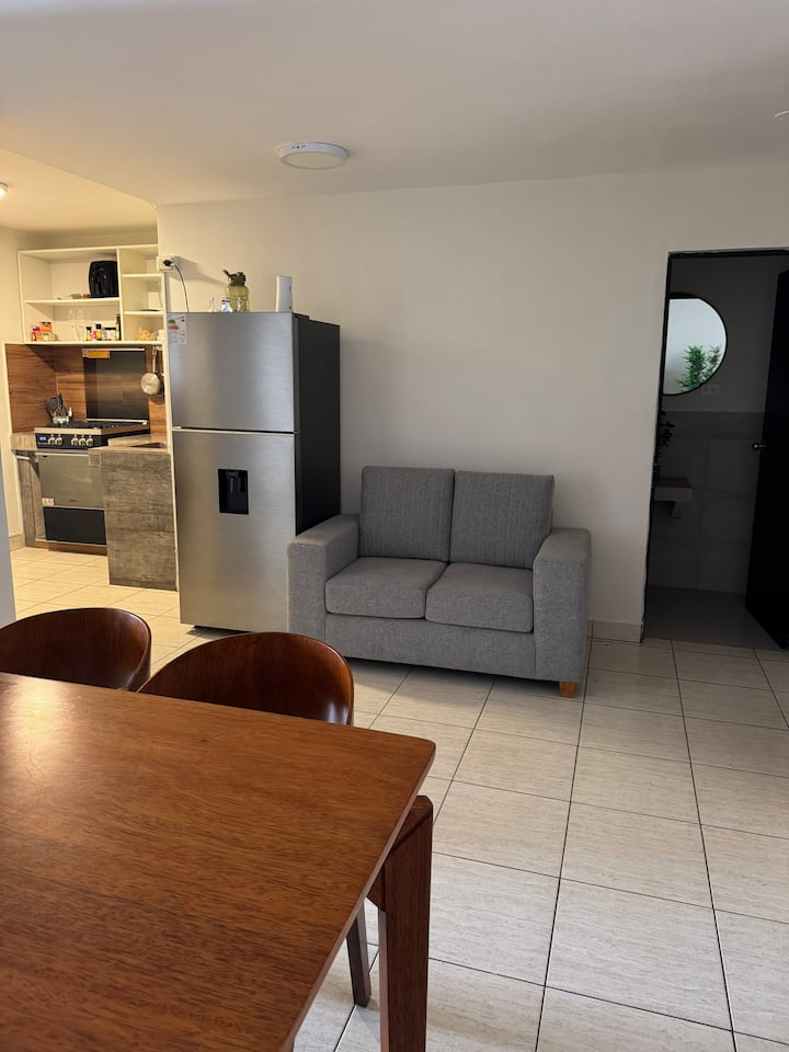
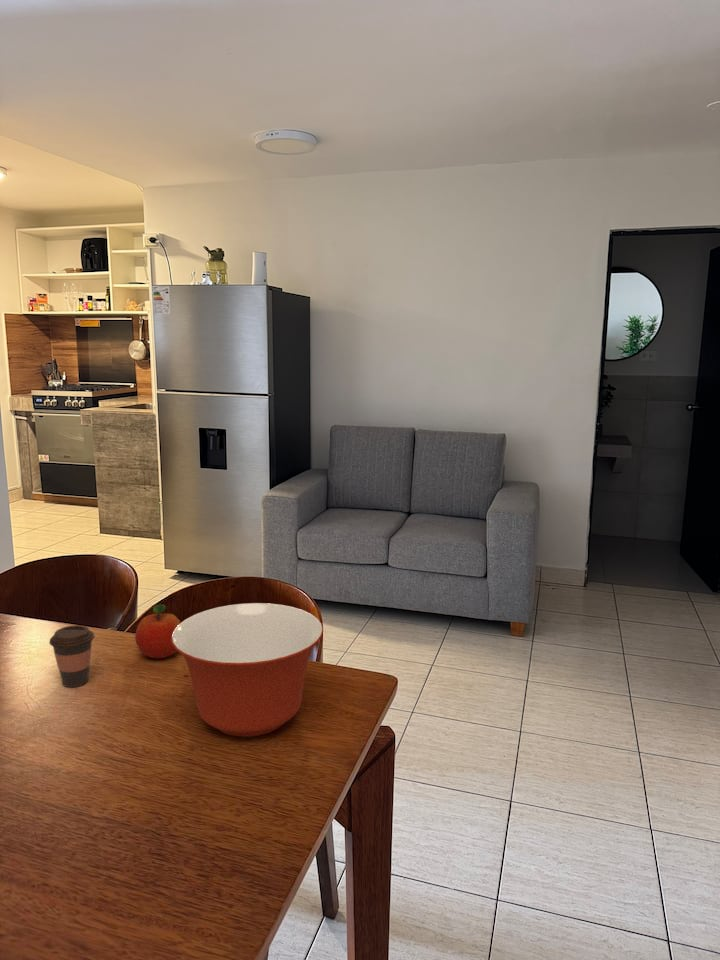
+ fruit [134,603,181,659]
+ mixing bowl [171,602,324,738]
+ coffee cup [48,624,96,688]
